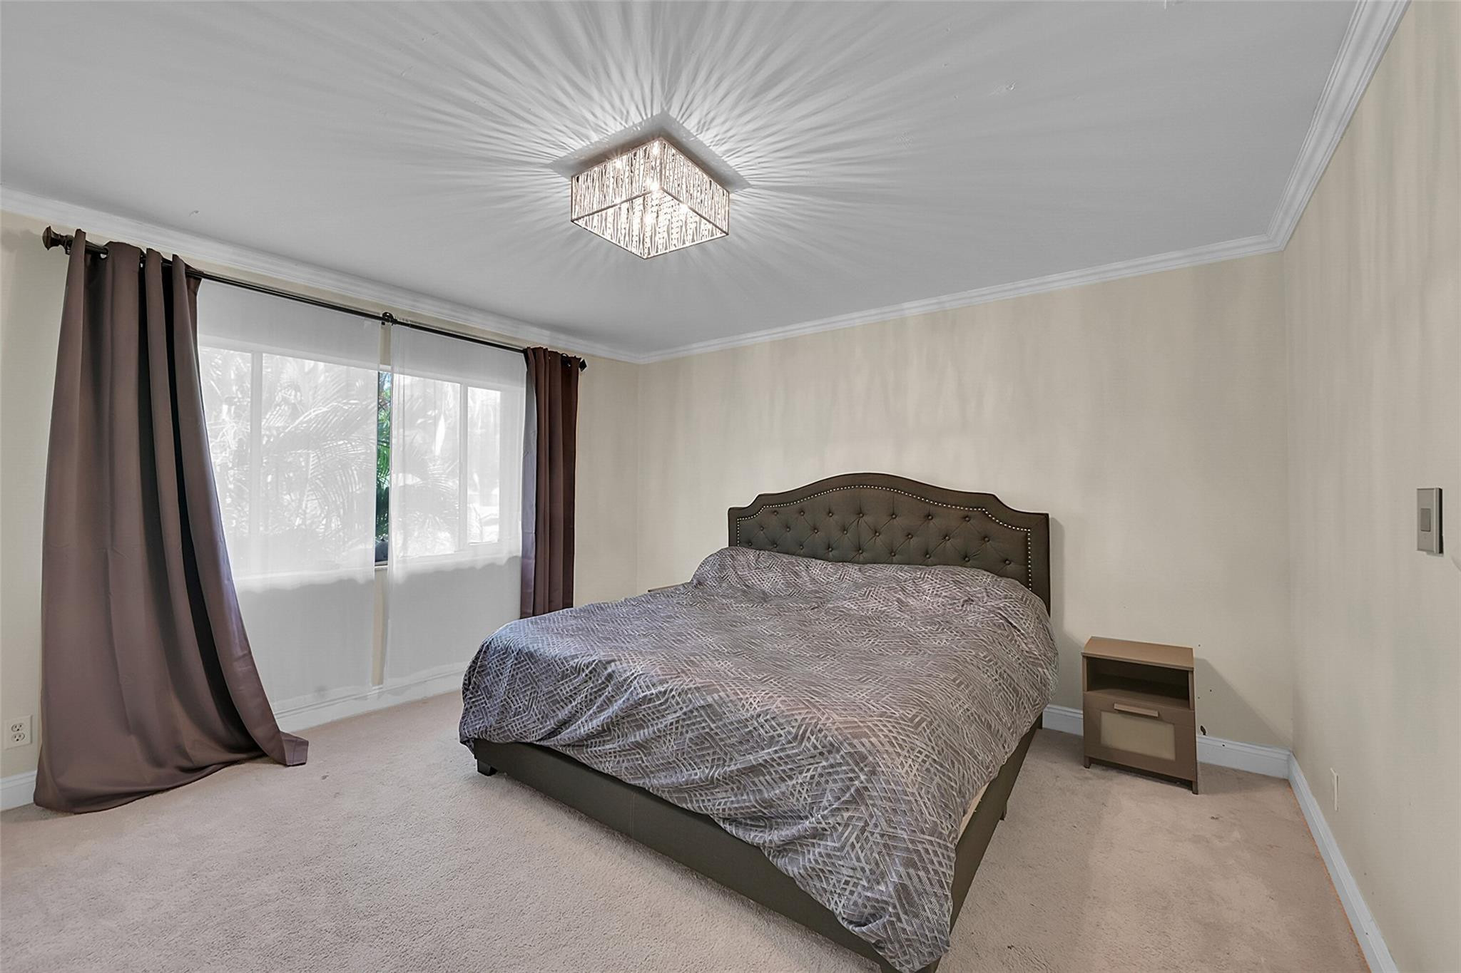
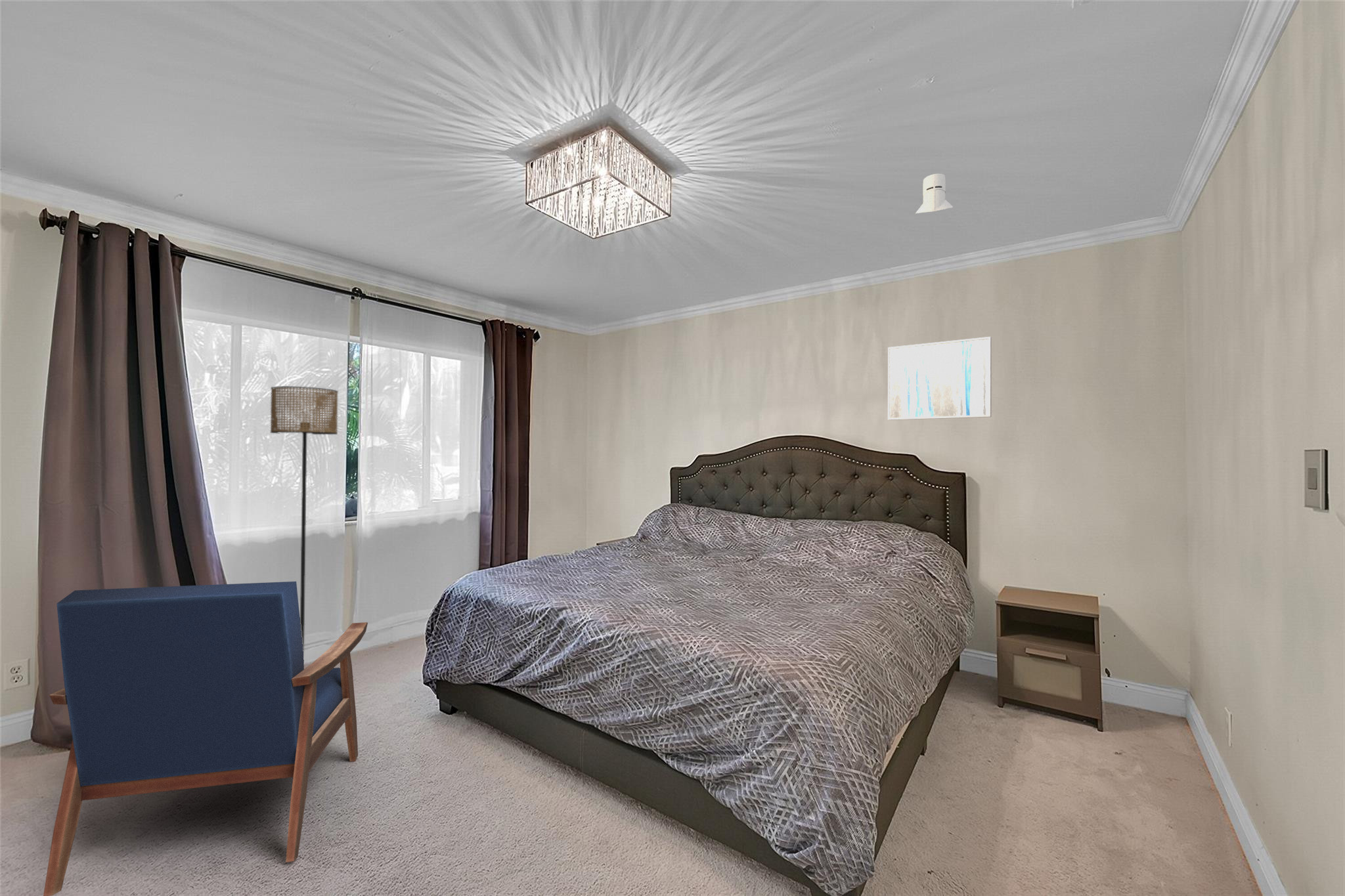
+ wall art [887,336,992,421]
+ armchair [43,581,368,896]
+ floor lamp [270,385,339,660]
+ knight helmet [915,173,954,214]
